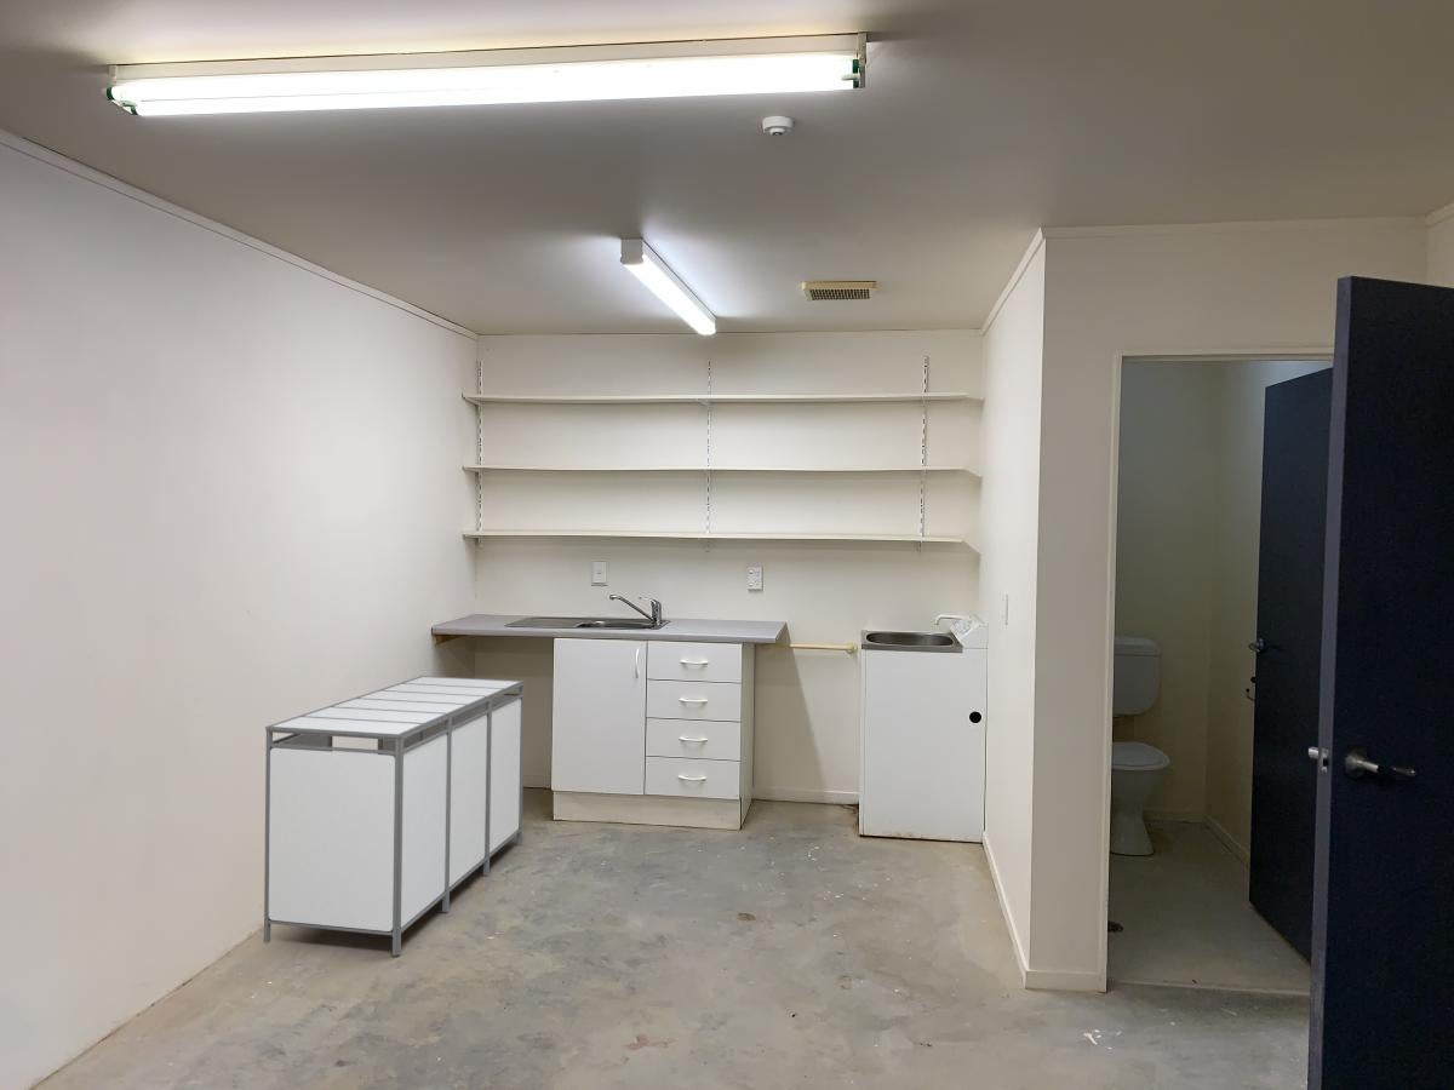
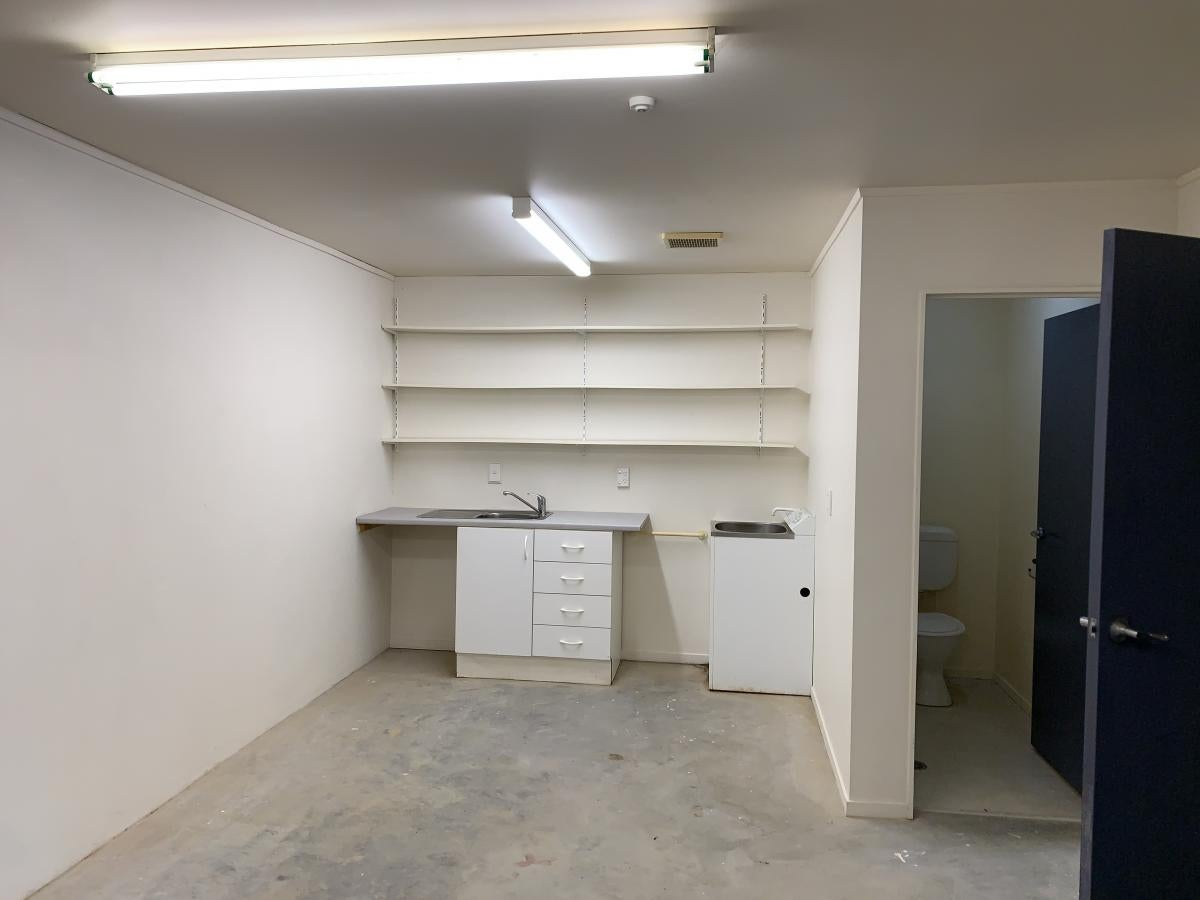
- storage bin [263,675,526,957]
